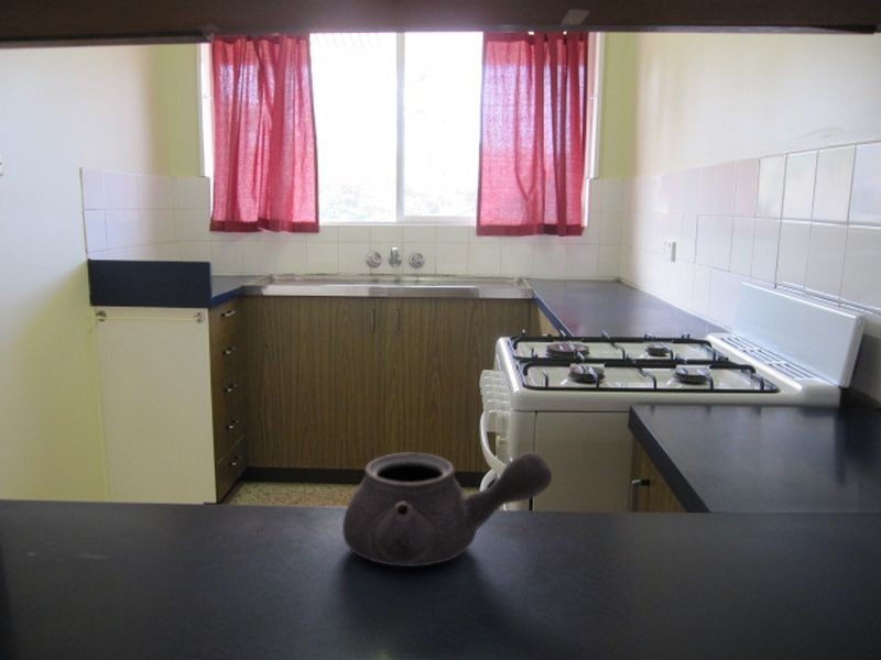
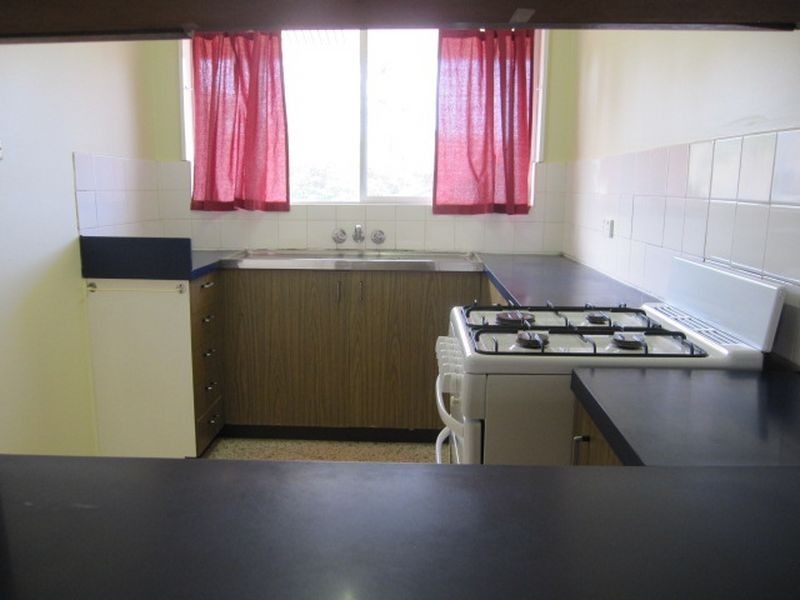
- teapot [341,451,553,568]
